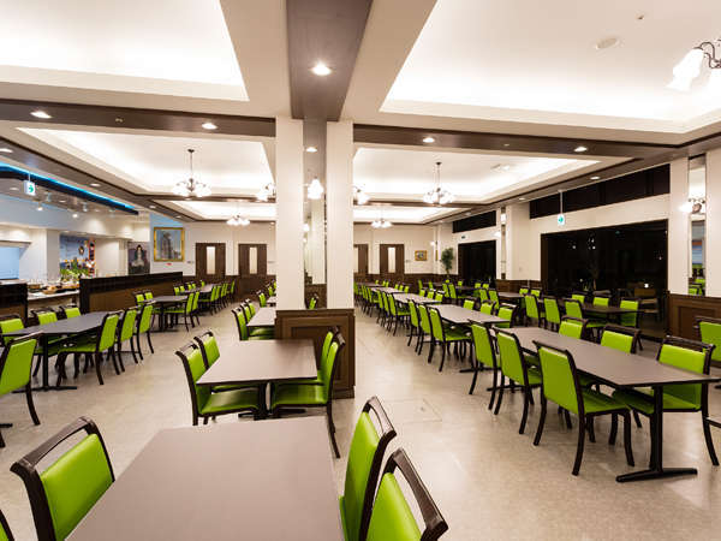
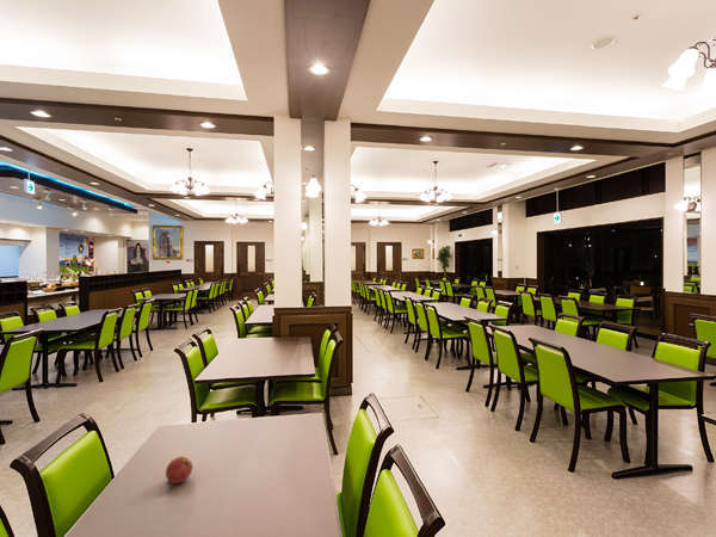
+ fruit [165,456,193,484]
